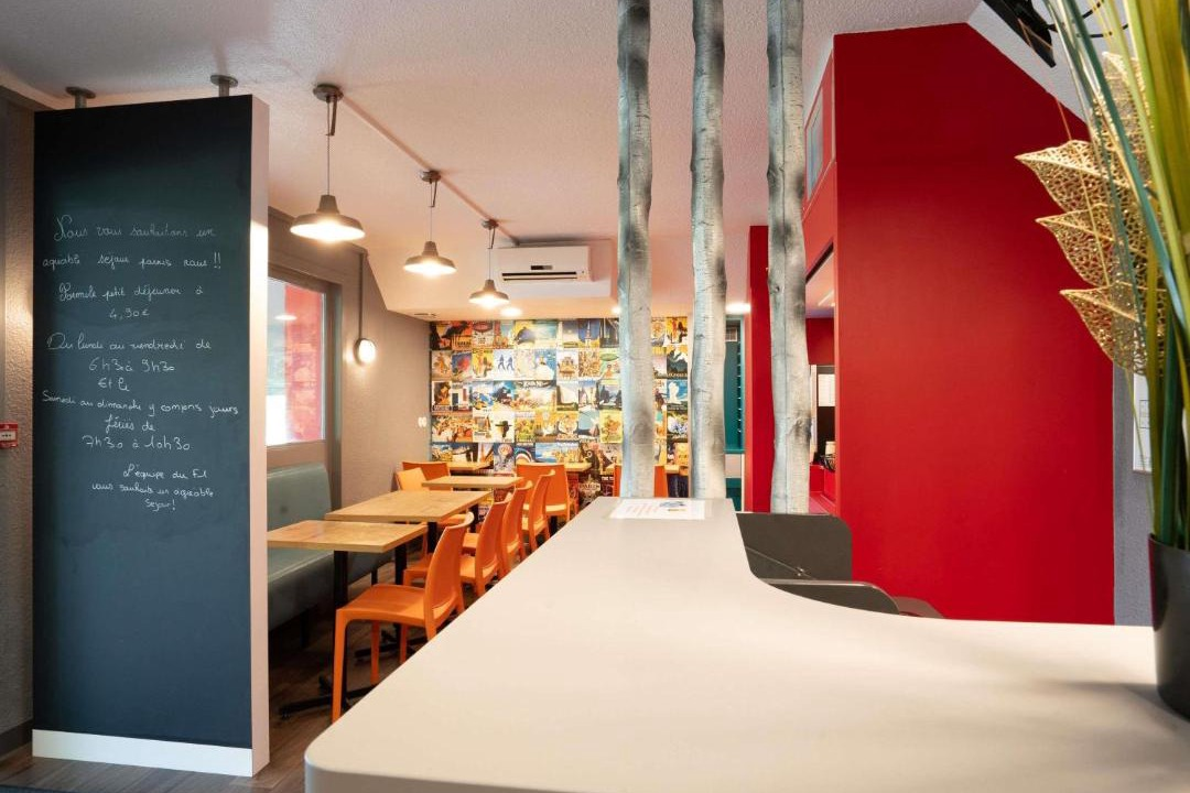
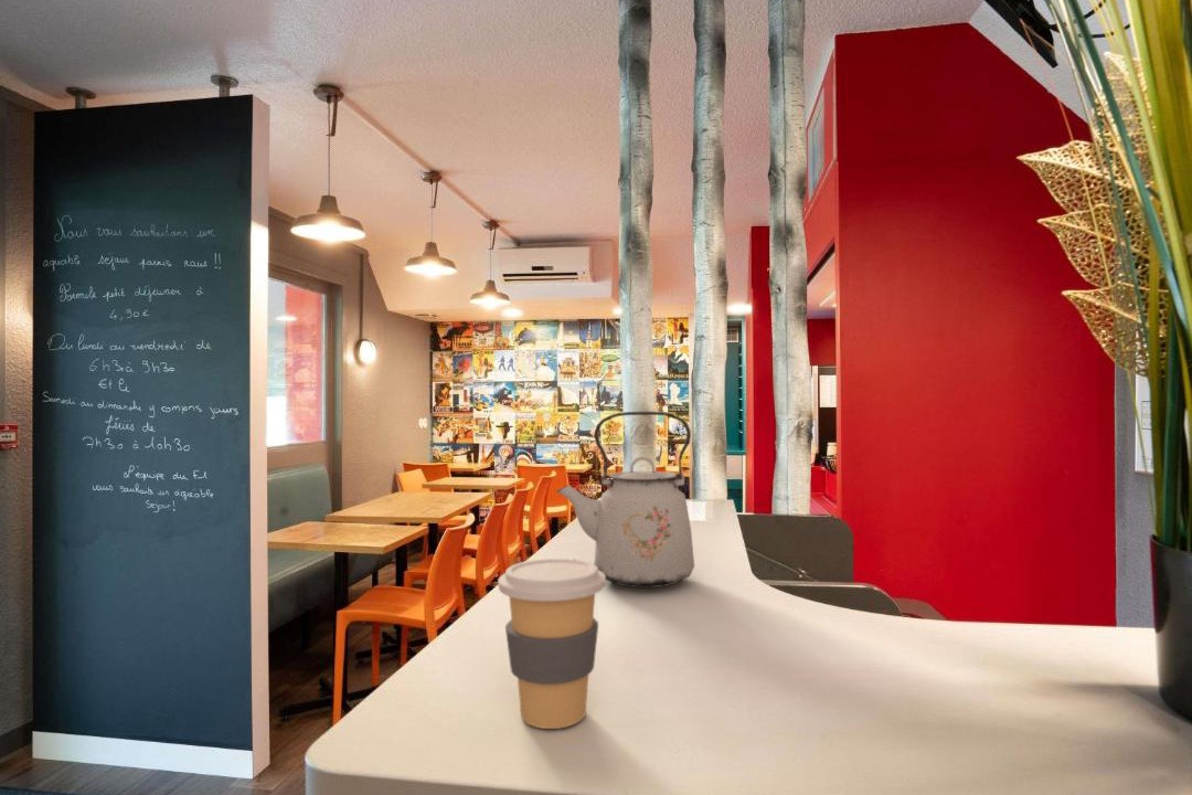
+ coffee cup [497,558,606,730]
+ kettle [555,411,695,589]
